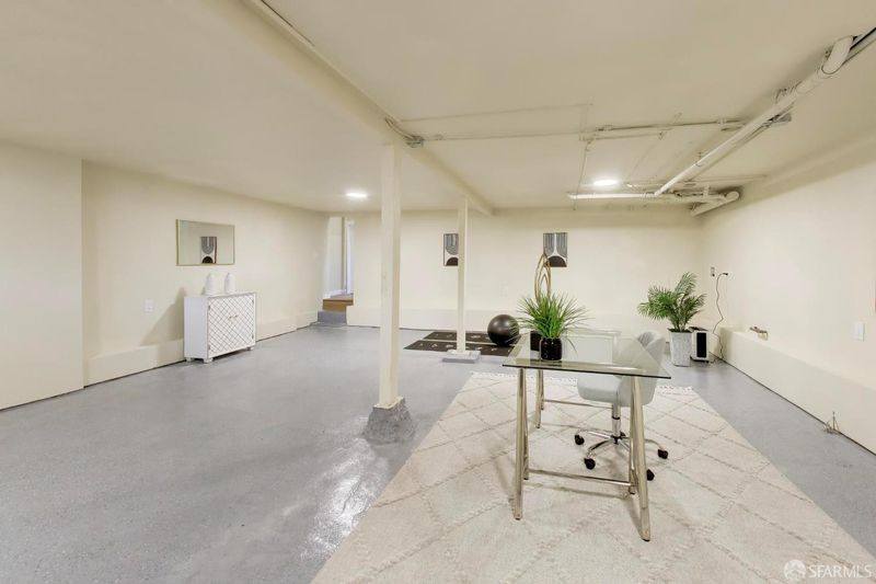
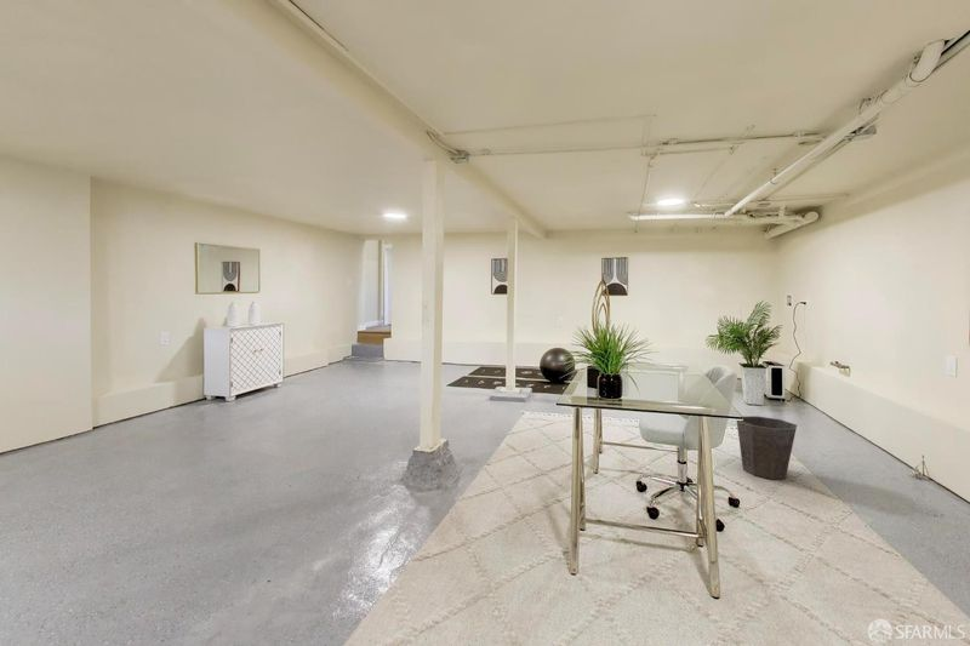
+ waste bin [736,415,798,480]
